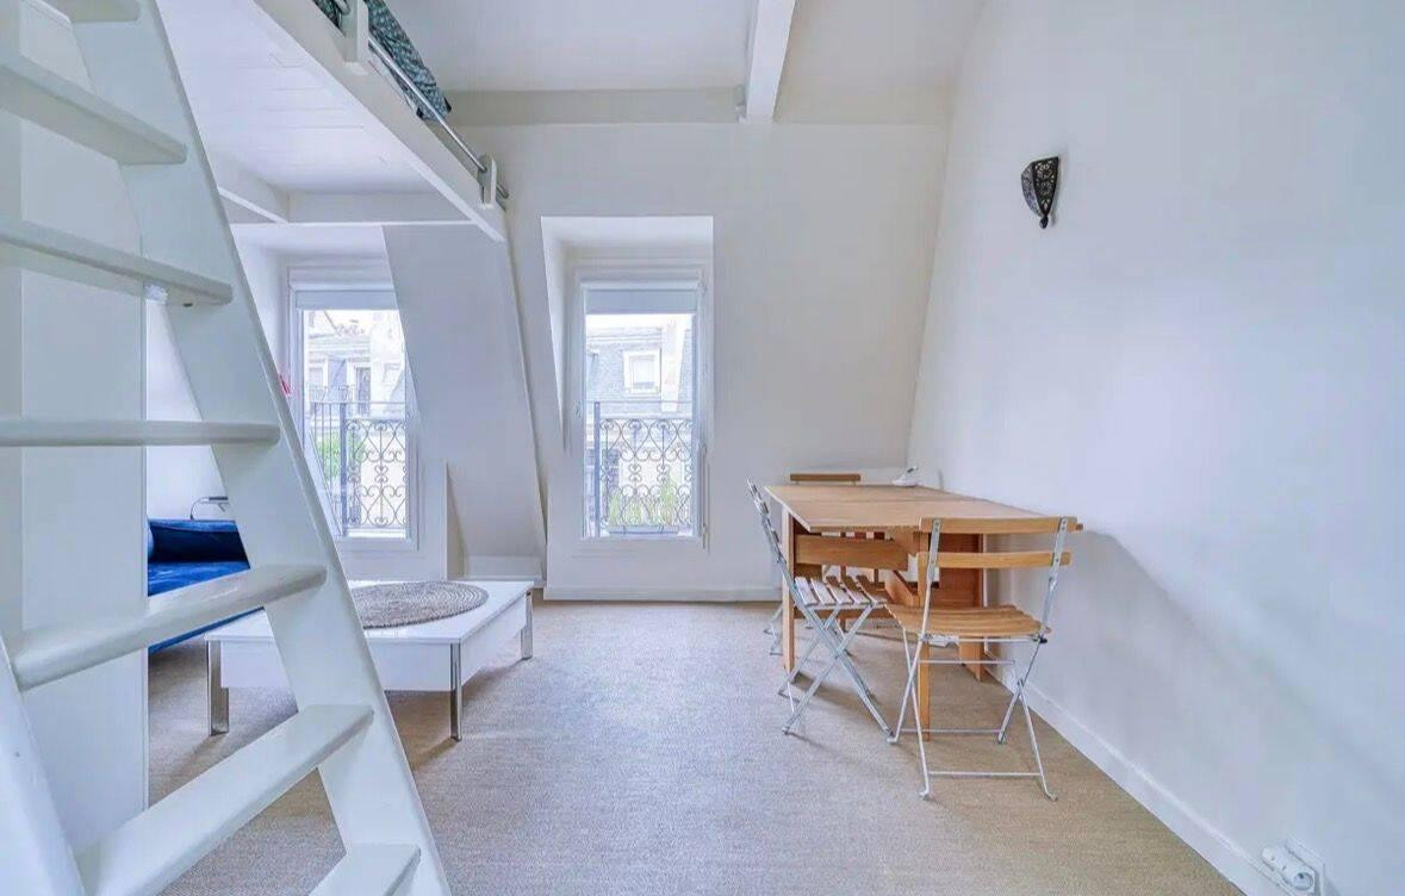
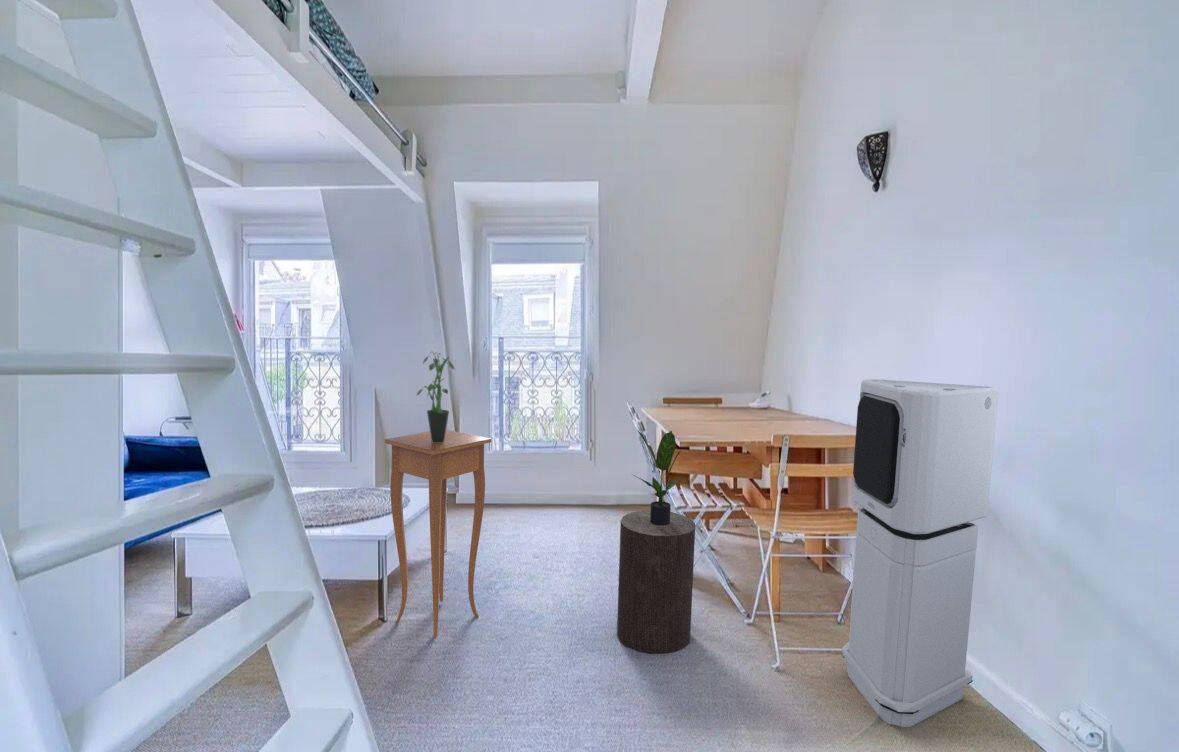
+ side table [384,429,492,638]
+ air purifier [841,378,1000,728]
+ potted plant [415,351,455,443]
+ stool [616,509,696,655]
+ potted plant [632,430,685,525]
